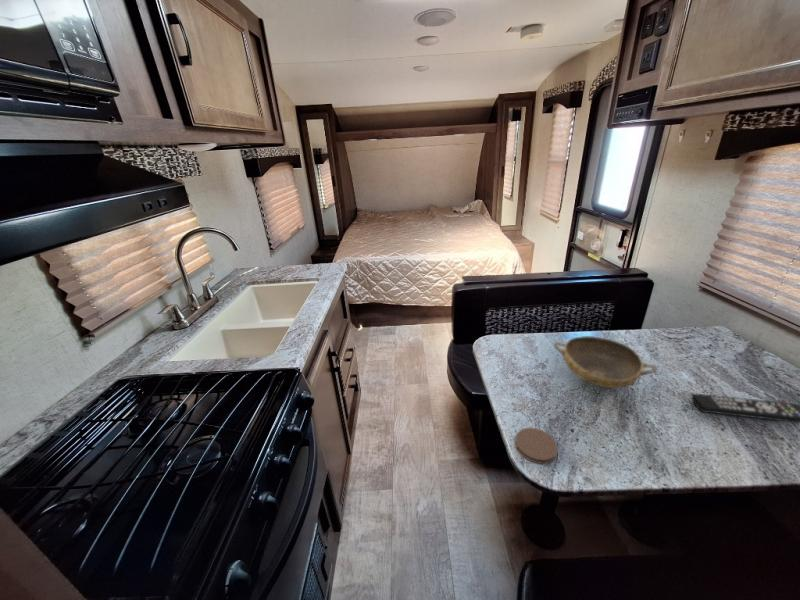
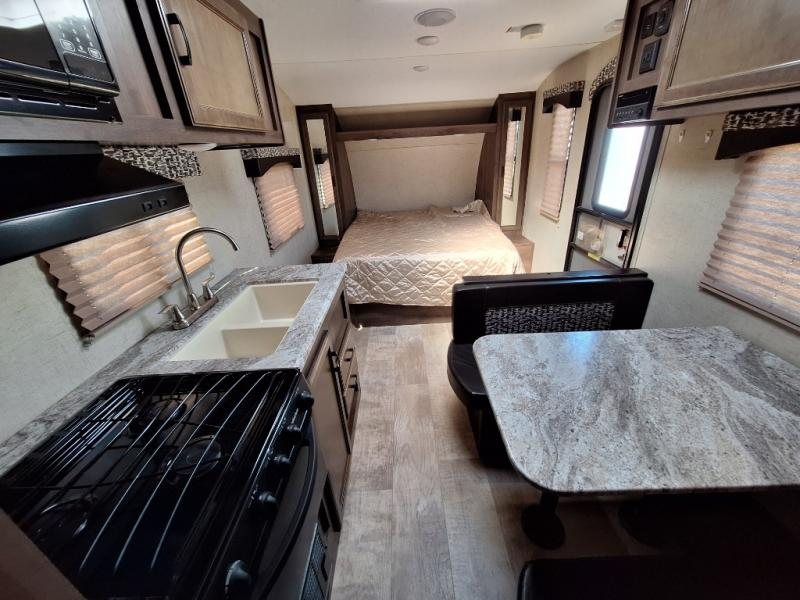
- coaster [514,427,559,465]
- bowl [553,335,657,389]
- remote control [691,393,800,424]
